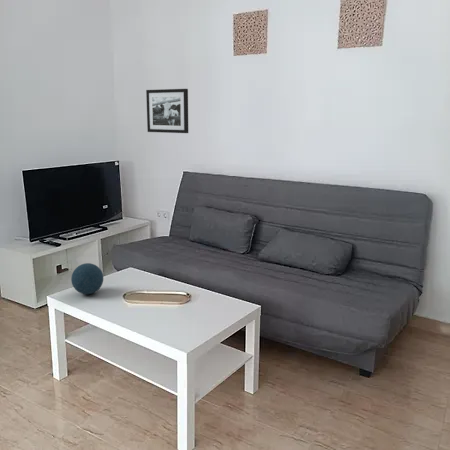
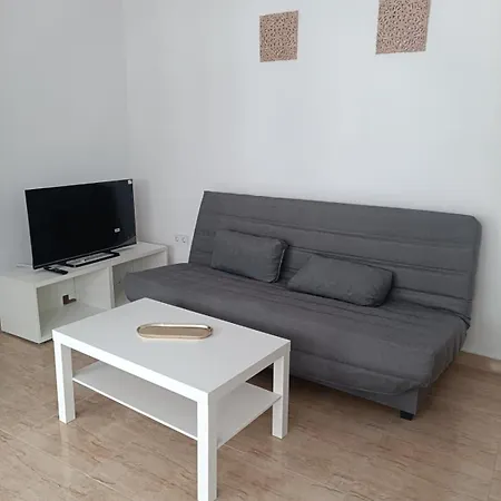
- decorative orb [70,262,104,295]
- picture frame [145,88,189,134]
